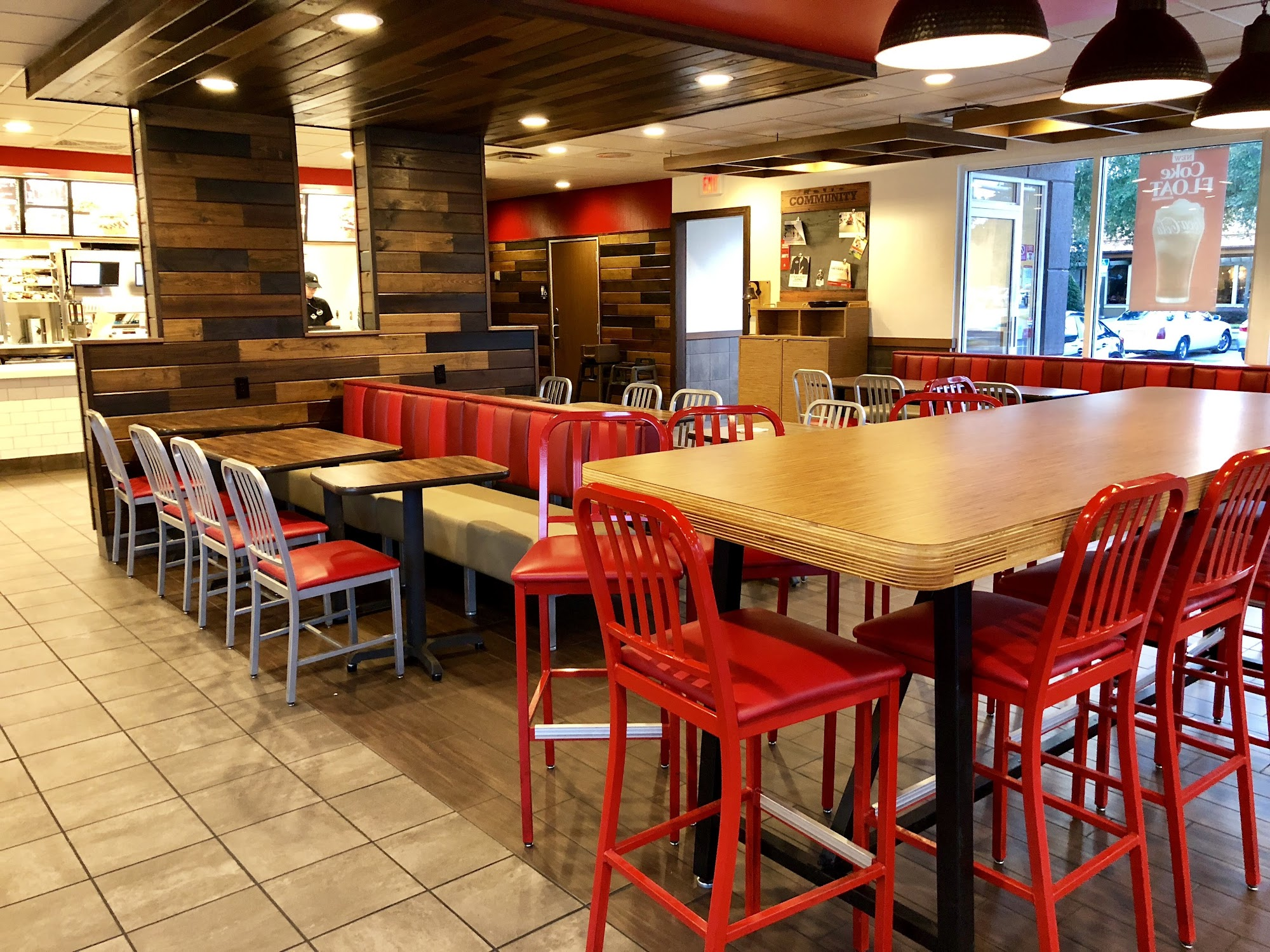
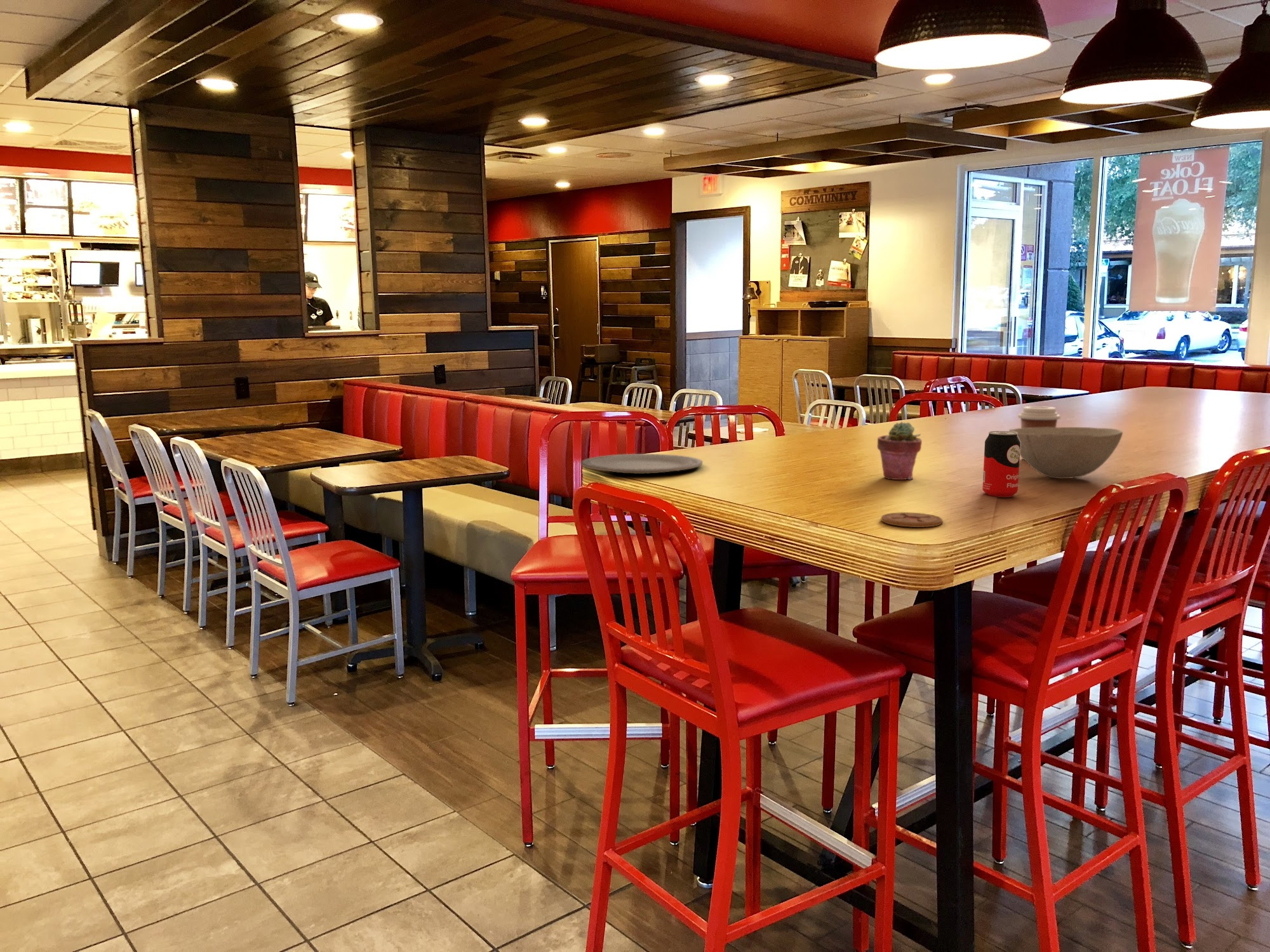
+ plate [580,453,703,475]
+ potted succulent [876,421,923,480]
+ beverage can [982,430,1020,498]
+ bowl [1008,426,1123,479]
+ coaster [881,512,944,528]
+ coffee cup [1017,406,1061,459]
